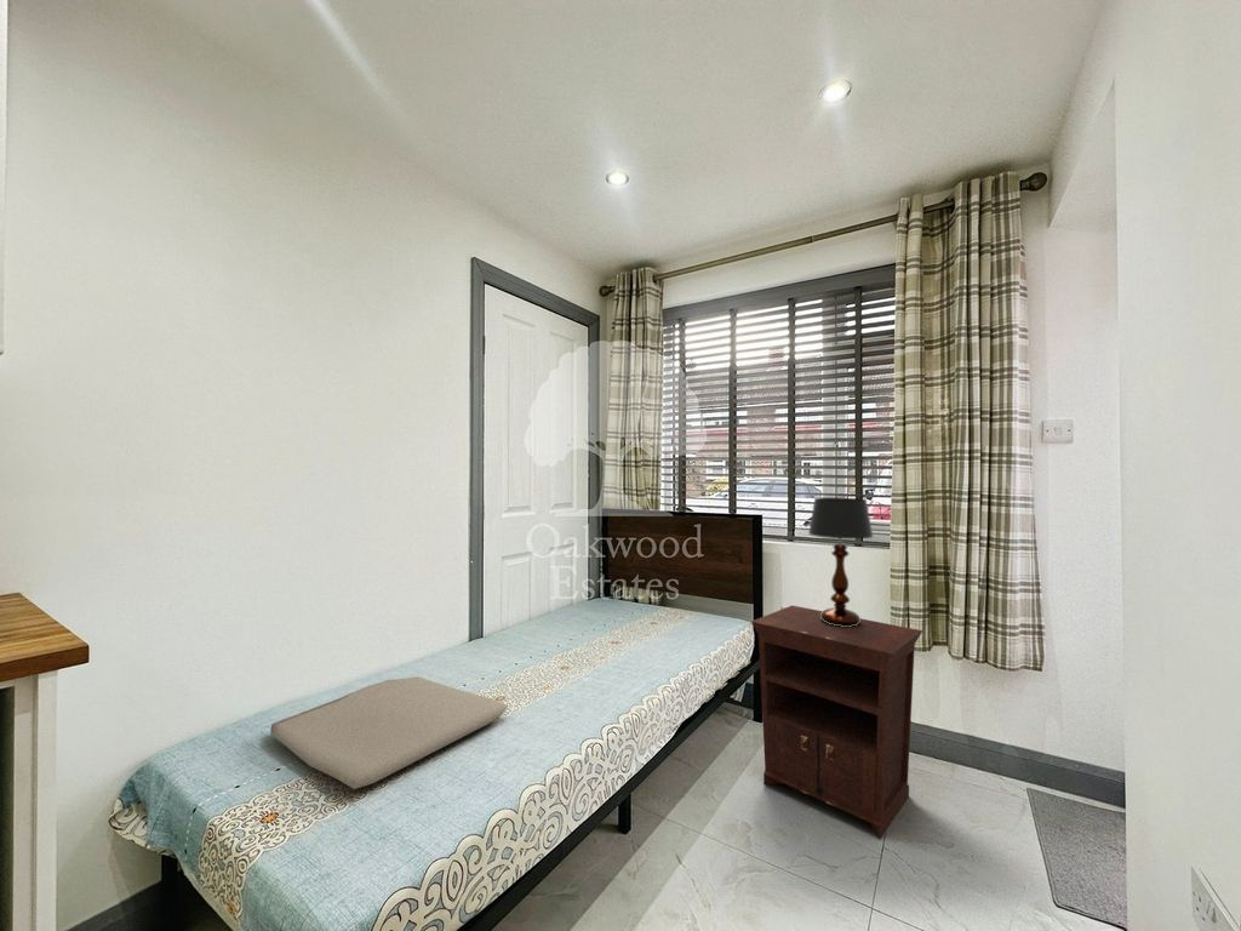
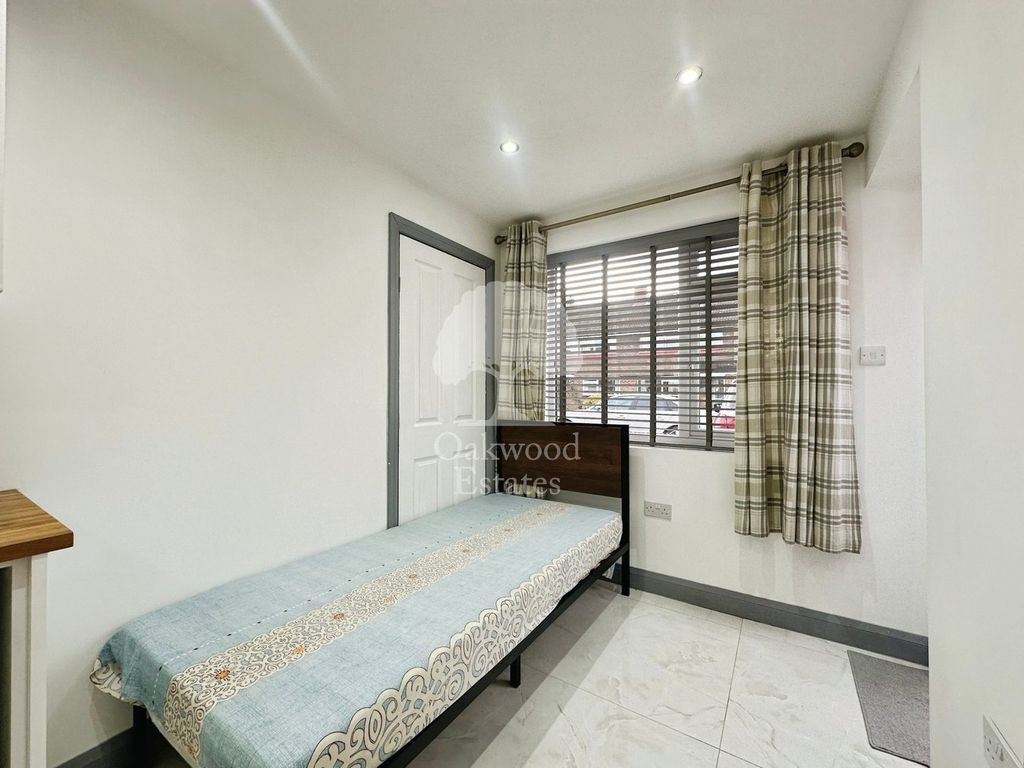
- cushion [269,675,509,790]
- nightstand [750,605,923,841]
- table lamp [807,496,875,627]
